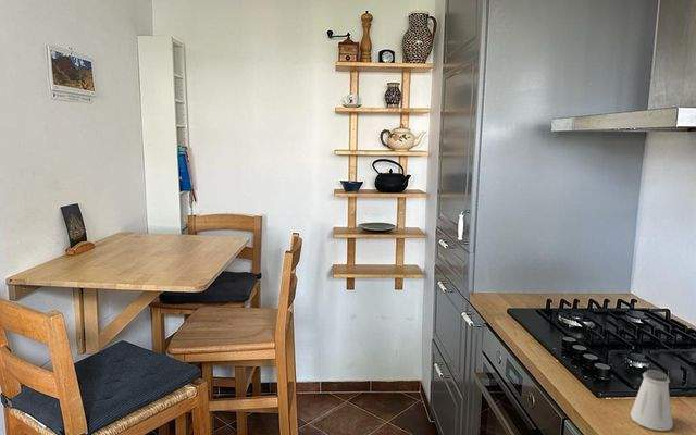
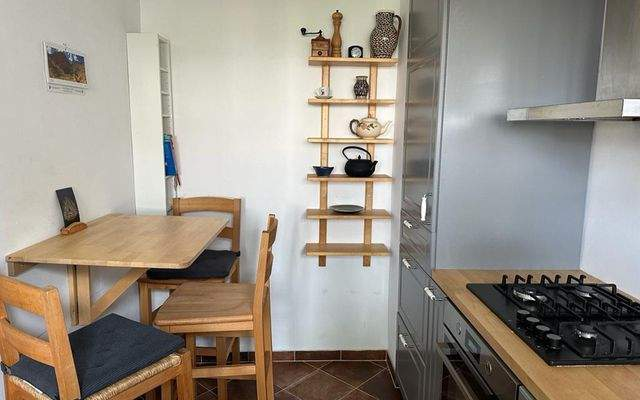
- saltshaker [630,369,674,432]
